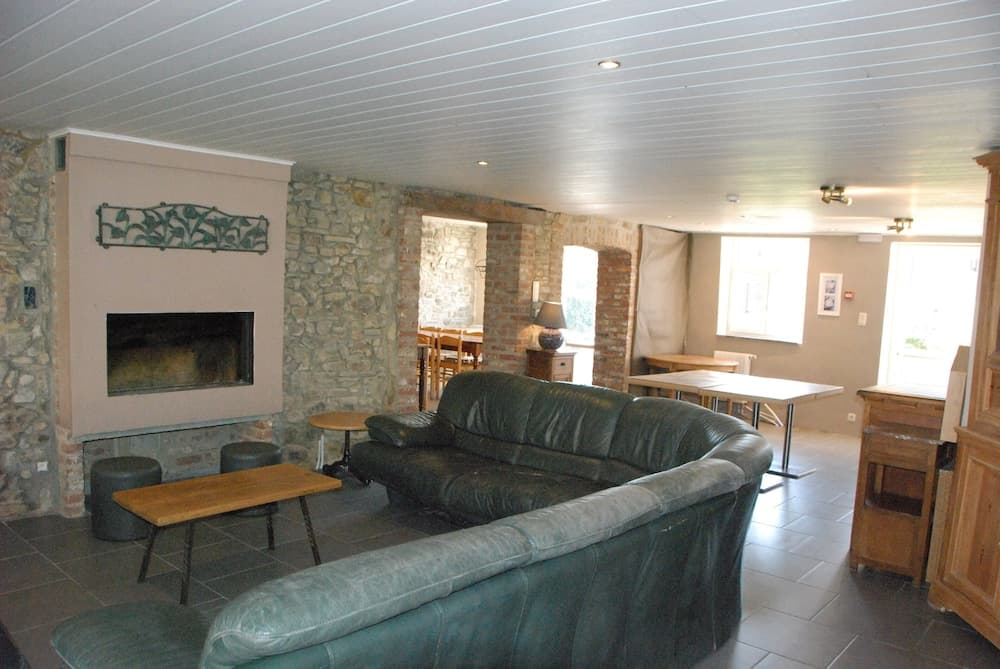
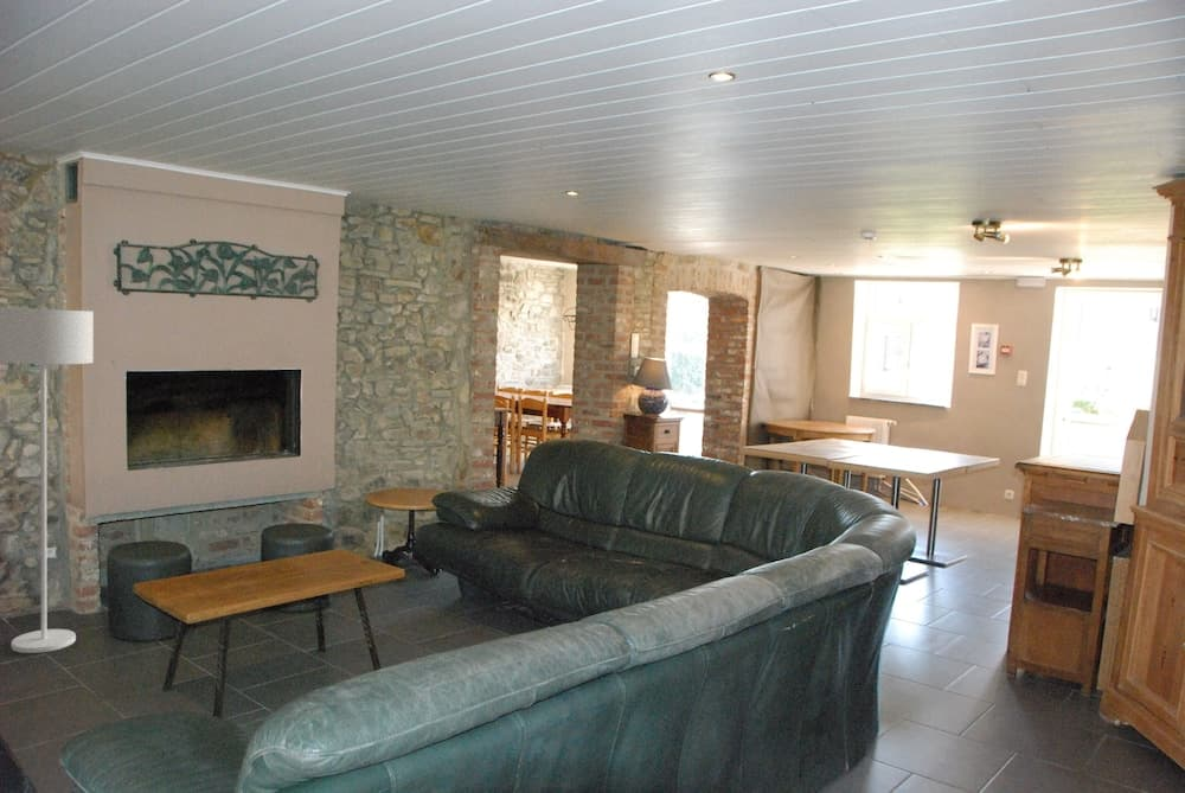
+ floor lamp [0,306,95,654]
